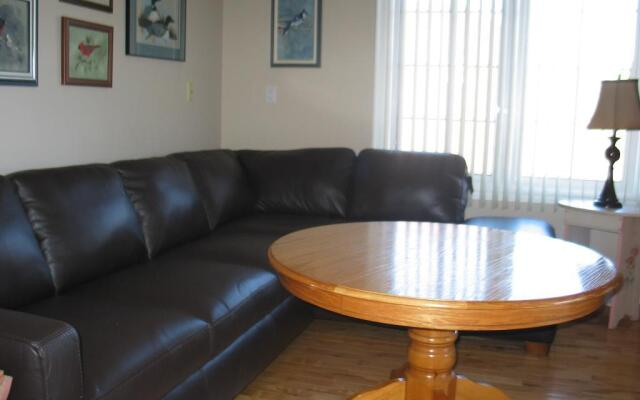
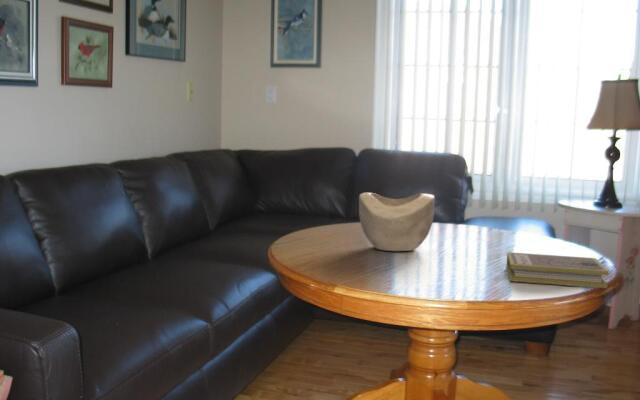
+ decorative bowl [358,192,436,252]
+ book [505,251,610,289]
